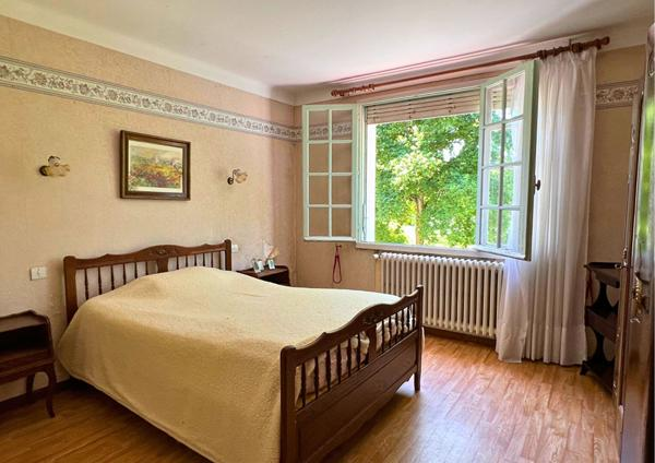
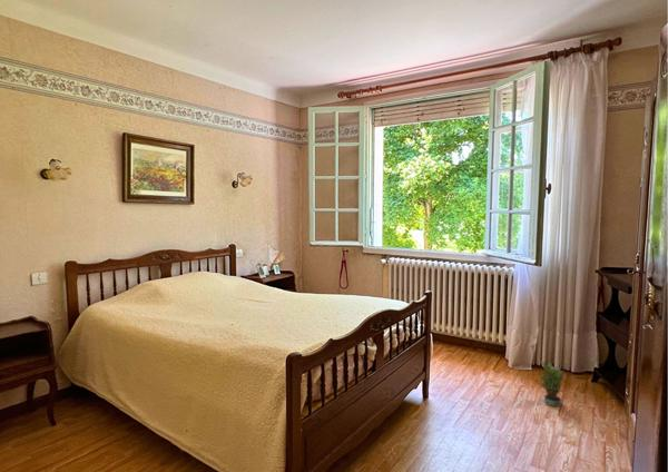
+ potted plant [537,360,567,407]
